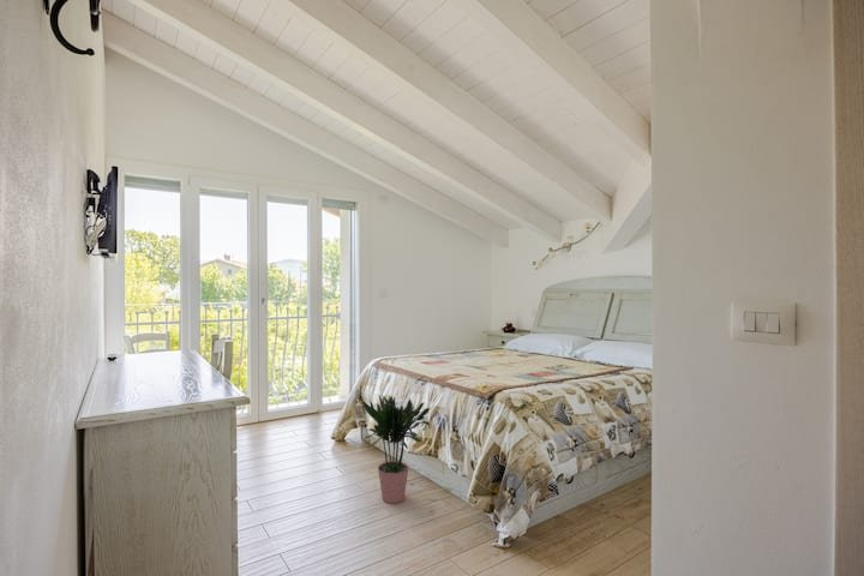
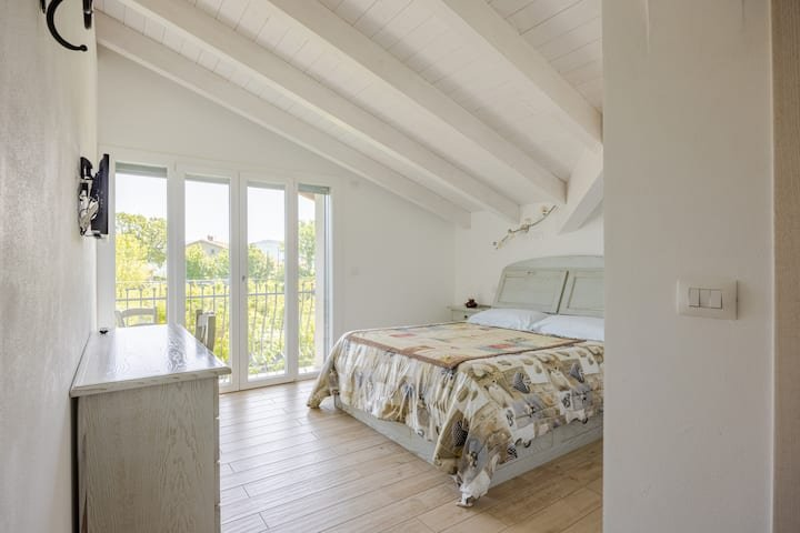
- potted plant [361,392,432,504]
